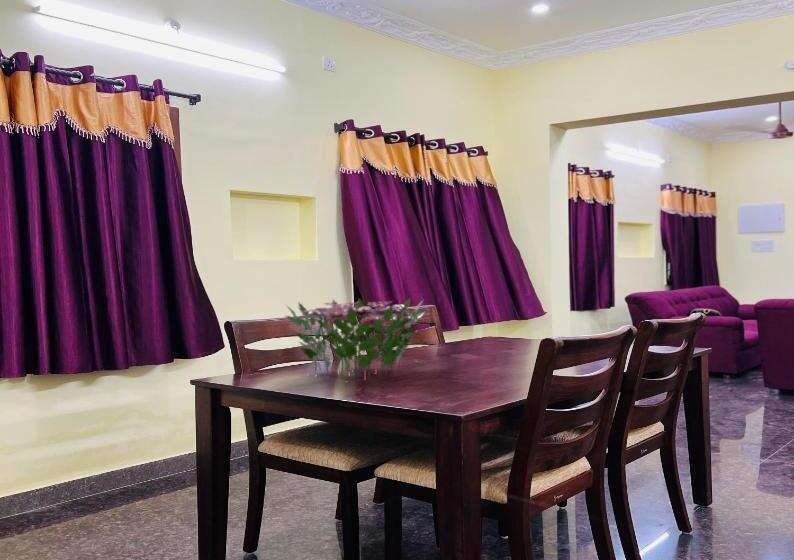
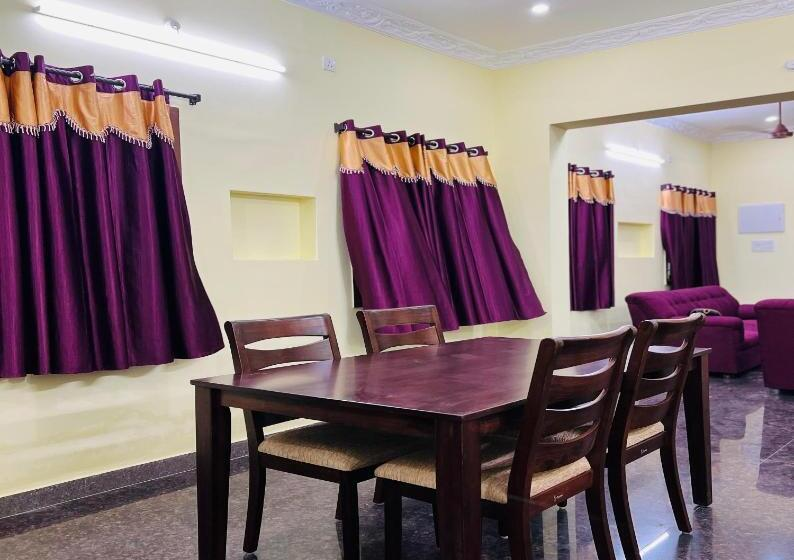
- flower arrangement [284,297,426,380]
